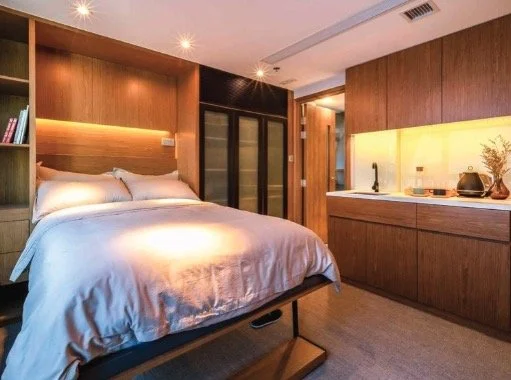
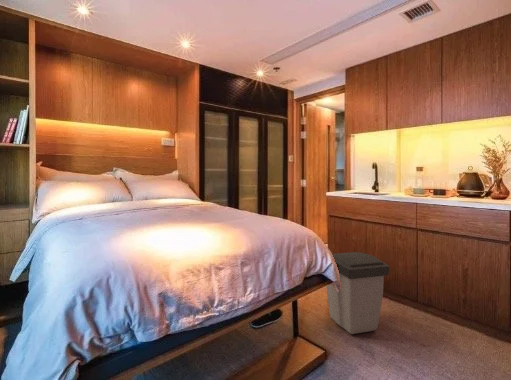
+ trash can [325,251,390,335]
